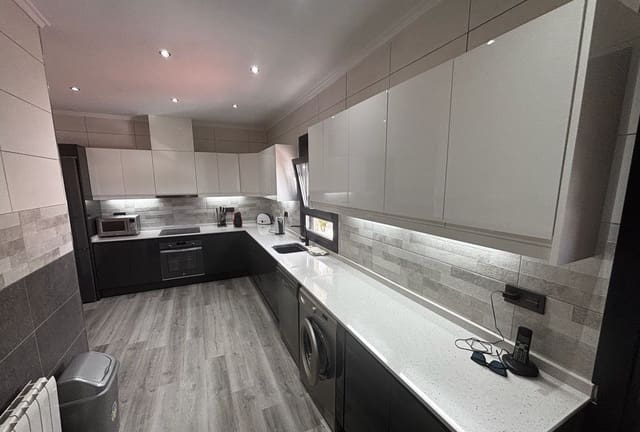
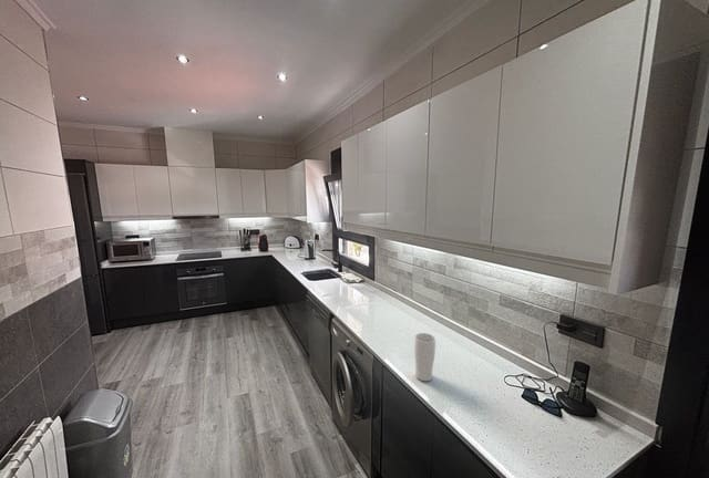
+ cup [413,332,436,383]
